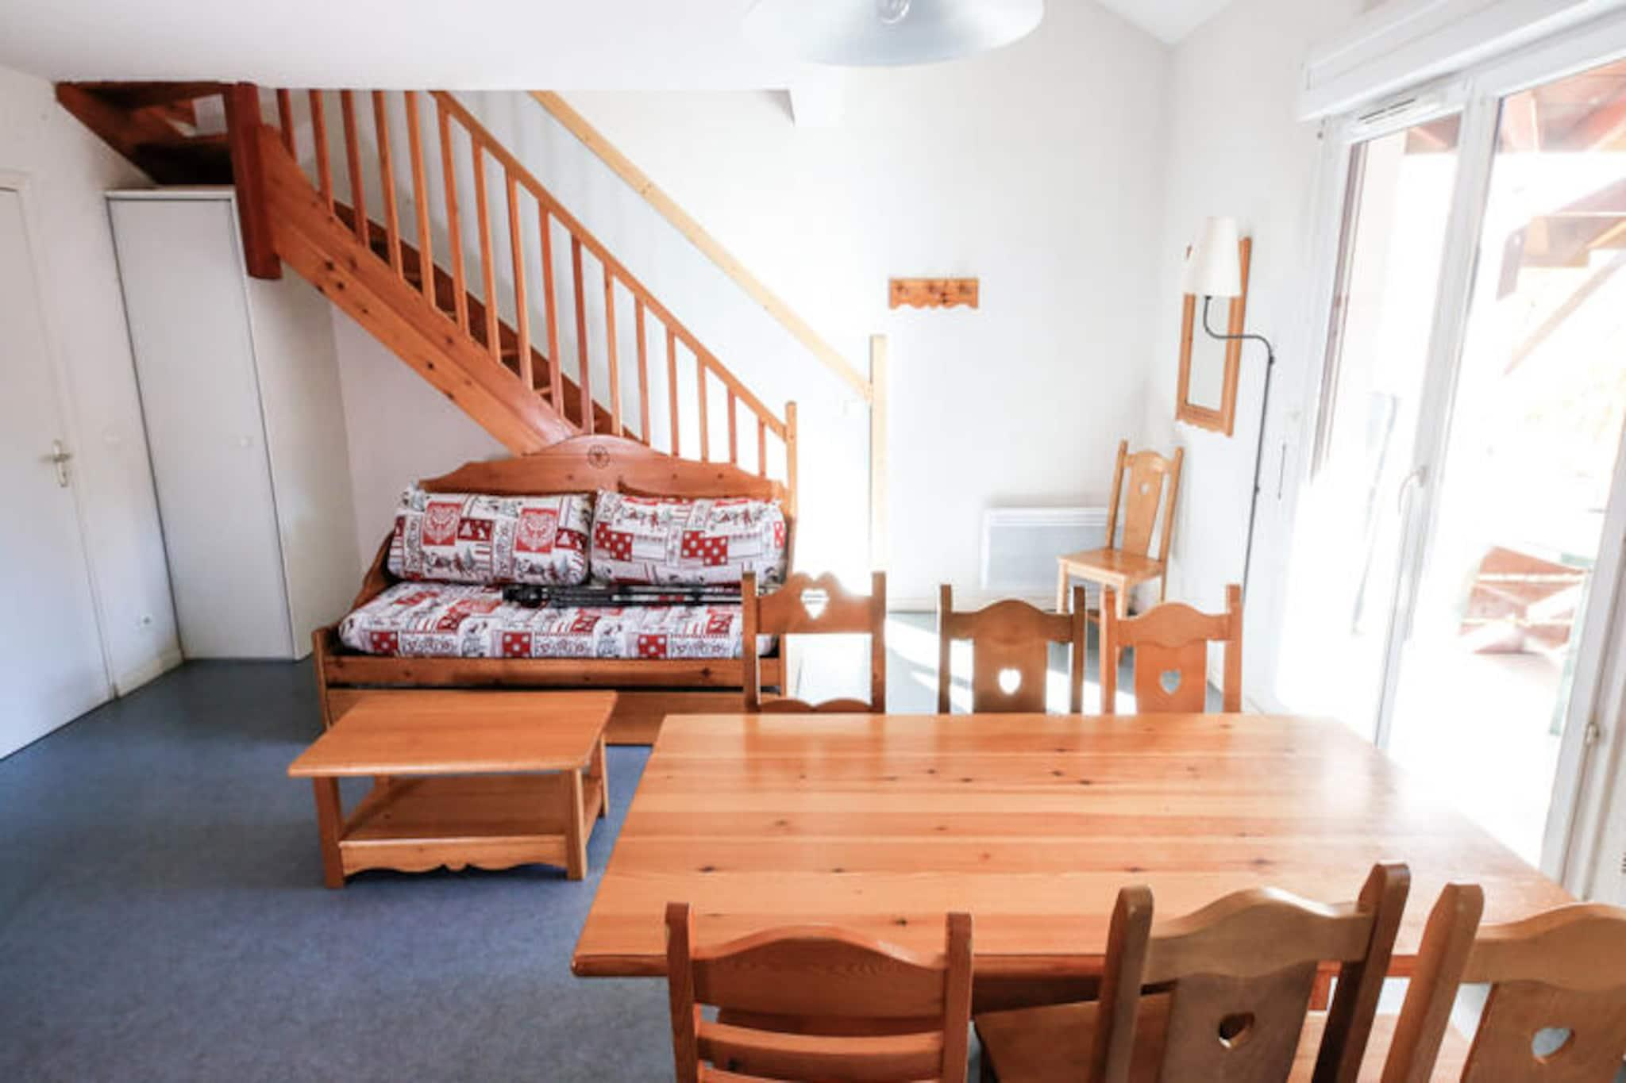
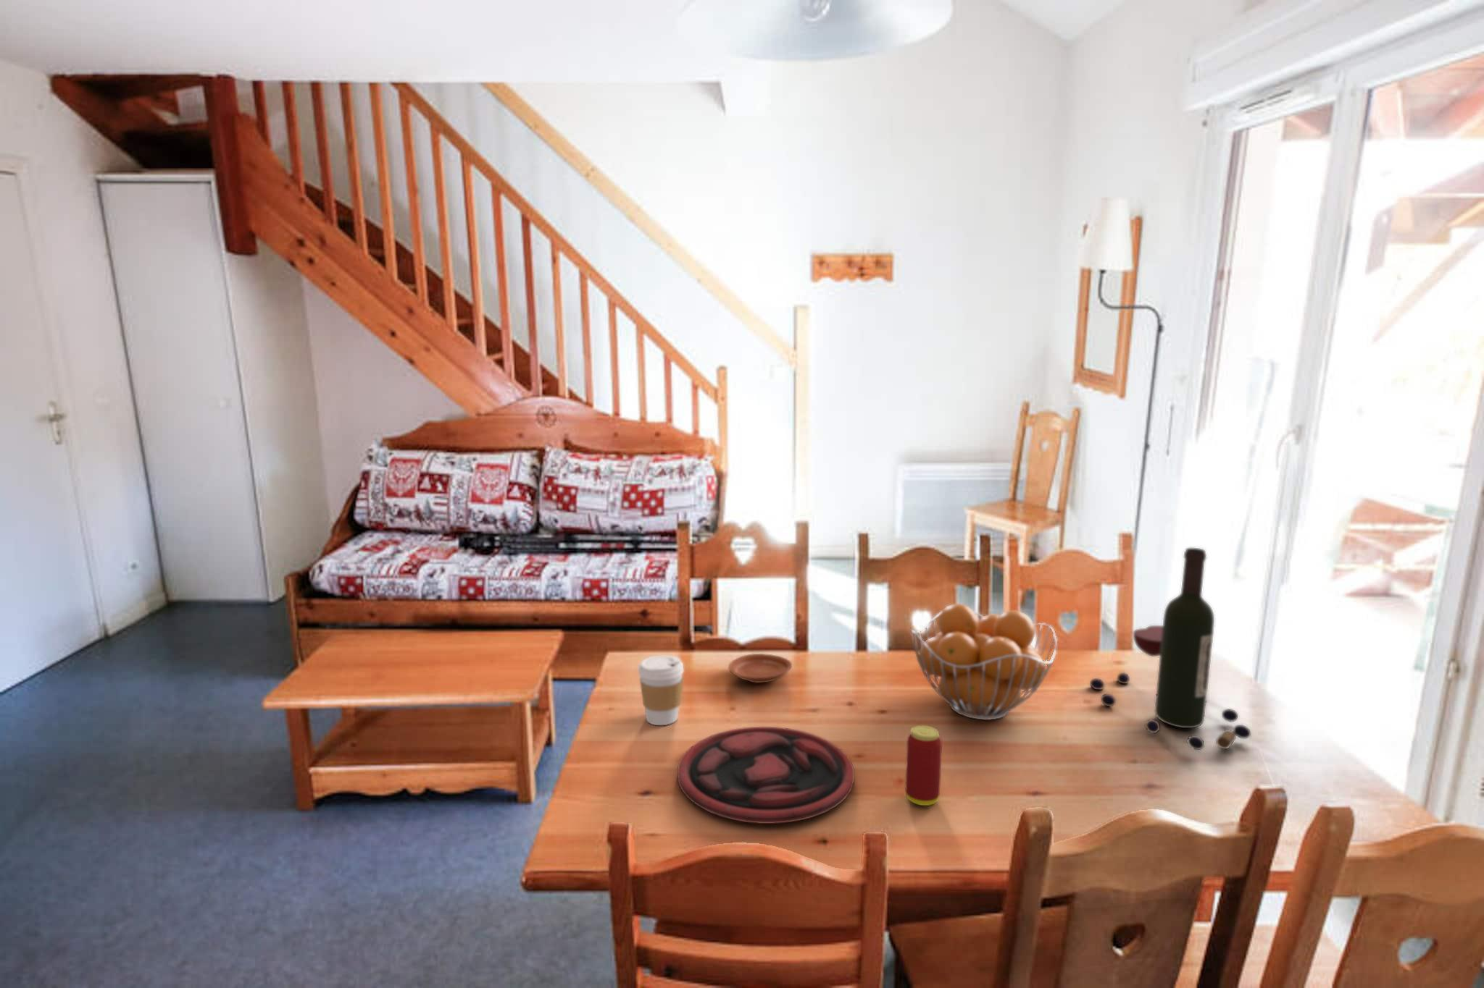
+ beverage can [905,724,942,806]
+ fruit basket [910,603,1058,721]
+ wine bottle [1089,547,1251,751]
+ plate [676,726,855,825]
+ coffee cup [638,654,685,726]
+ plate [727,653,792,684]
